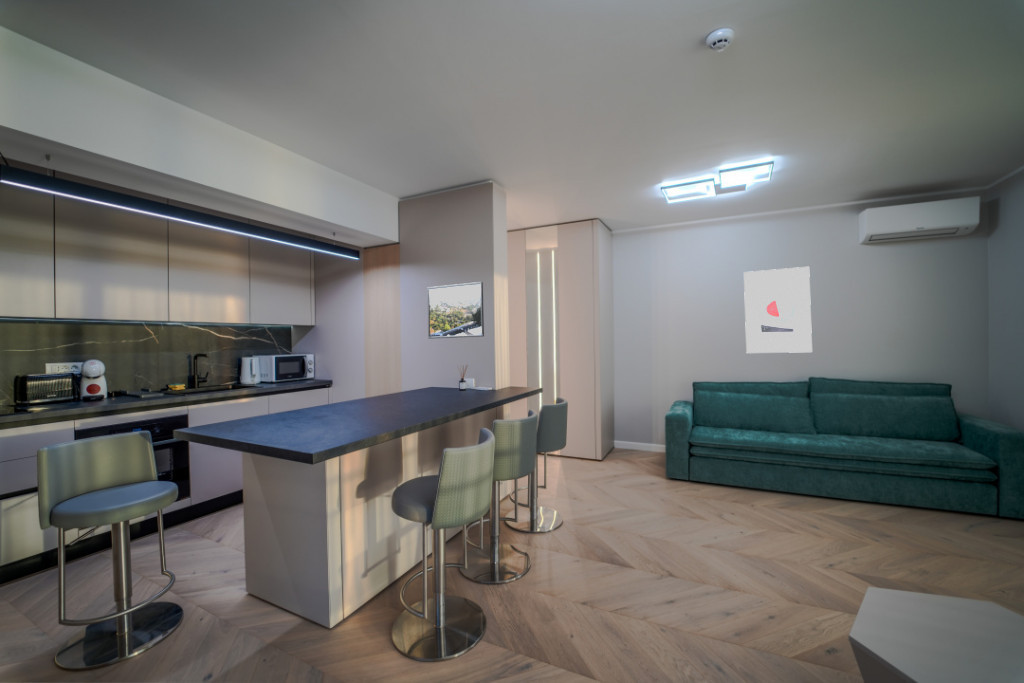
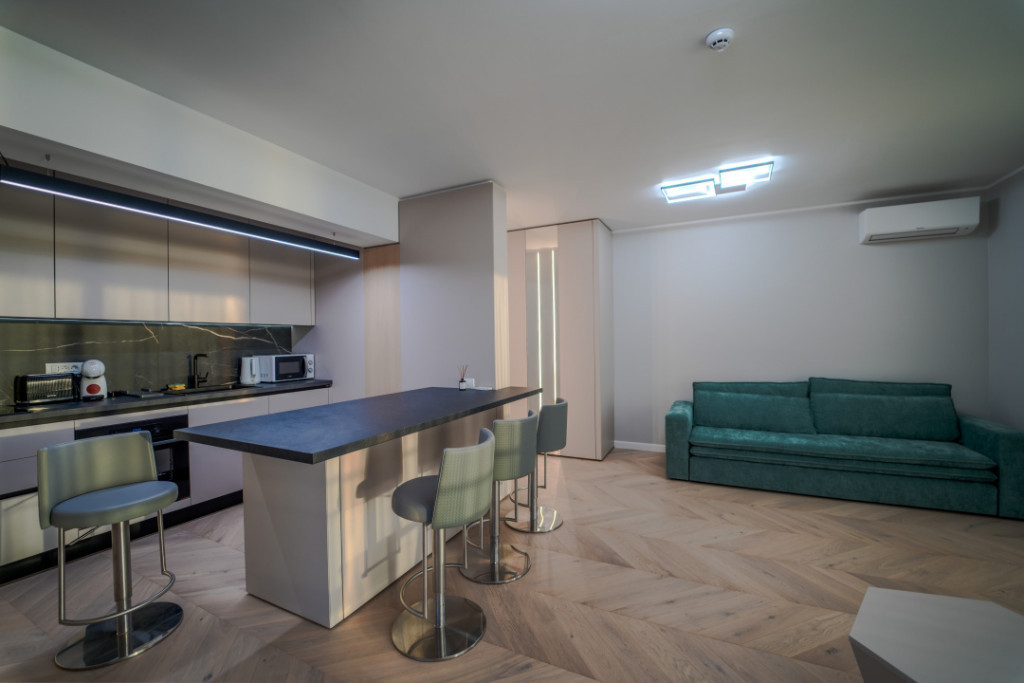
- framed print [426,281,485,340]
- wall art [743,266,813,354]
